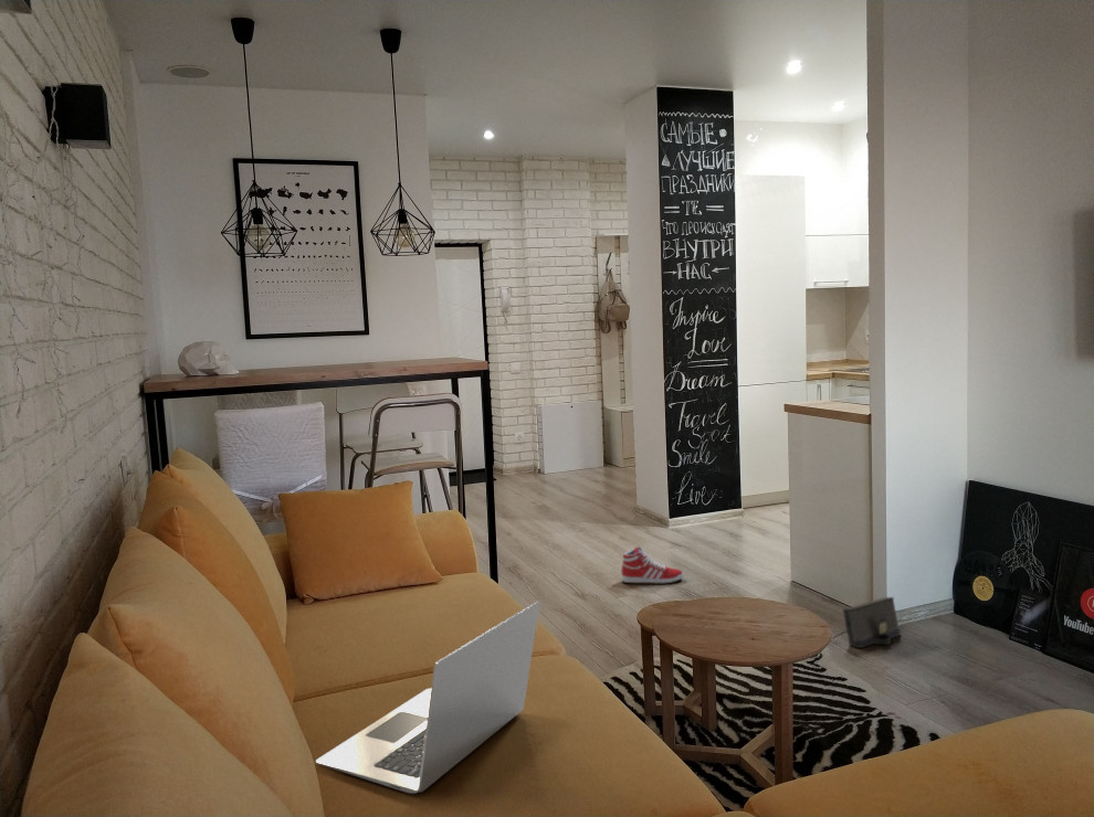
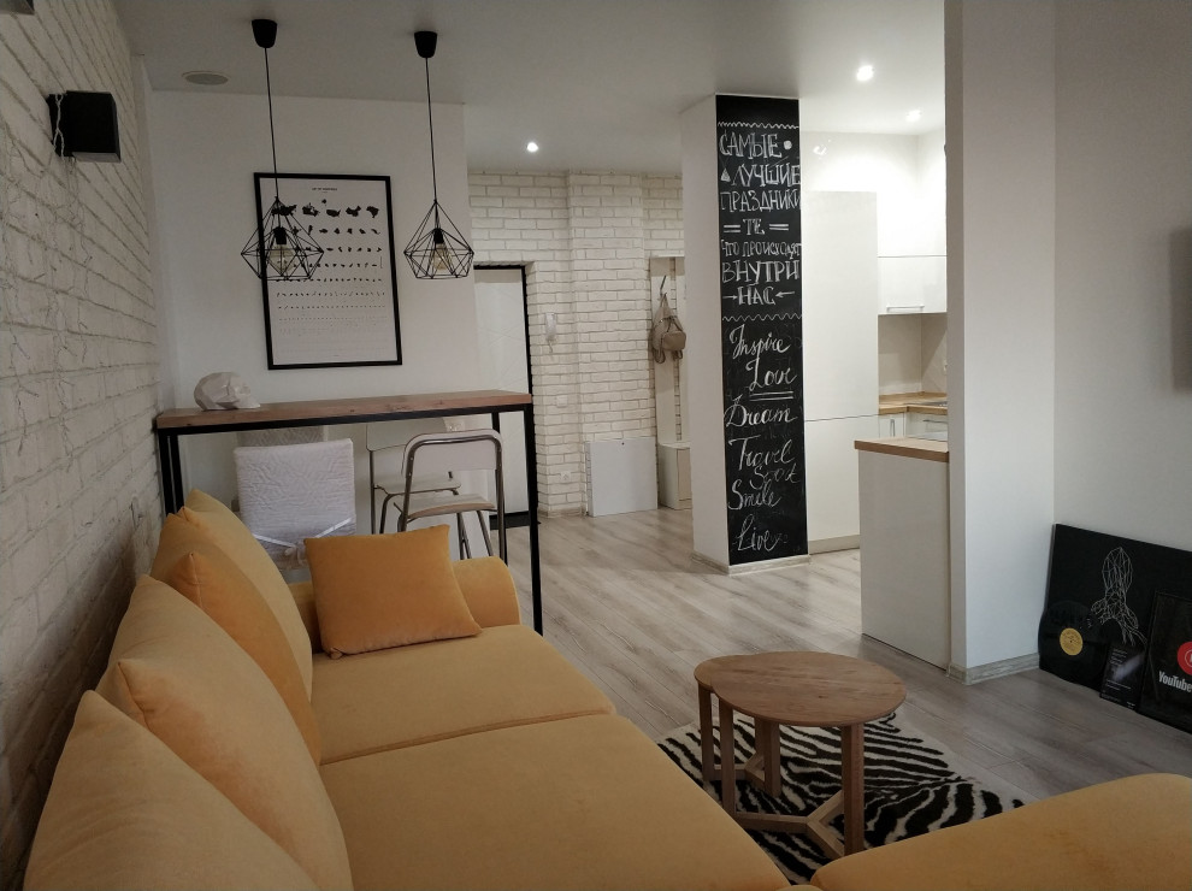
- speaker [842,596,902,649]
- laptop [315,601,540,794]
- sneaker [620,545,684,585]
